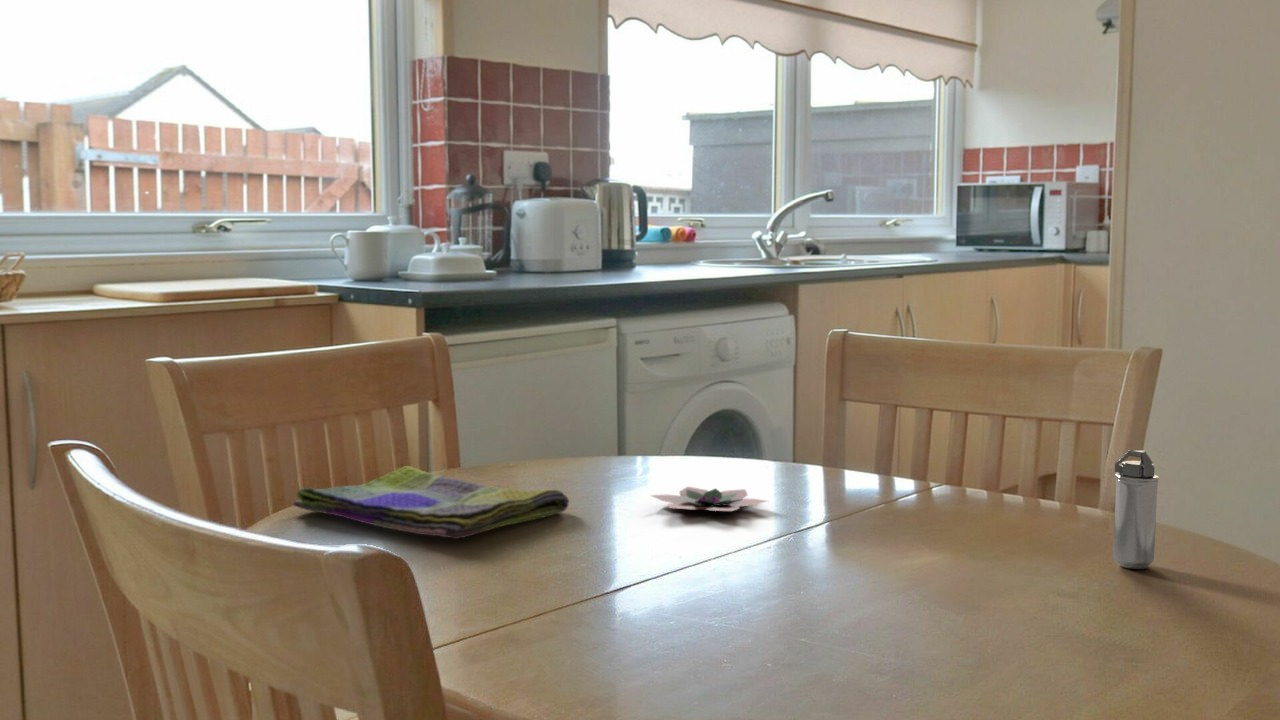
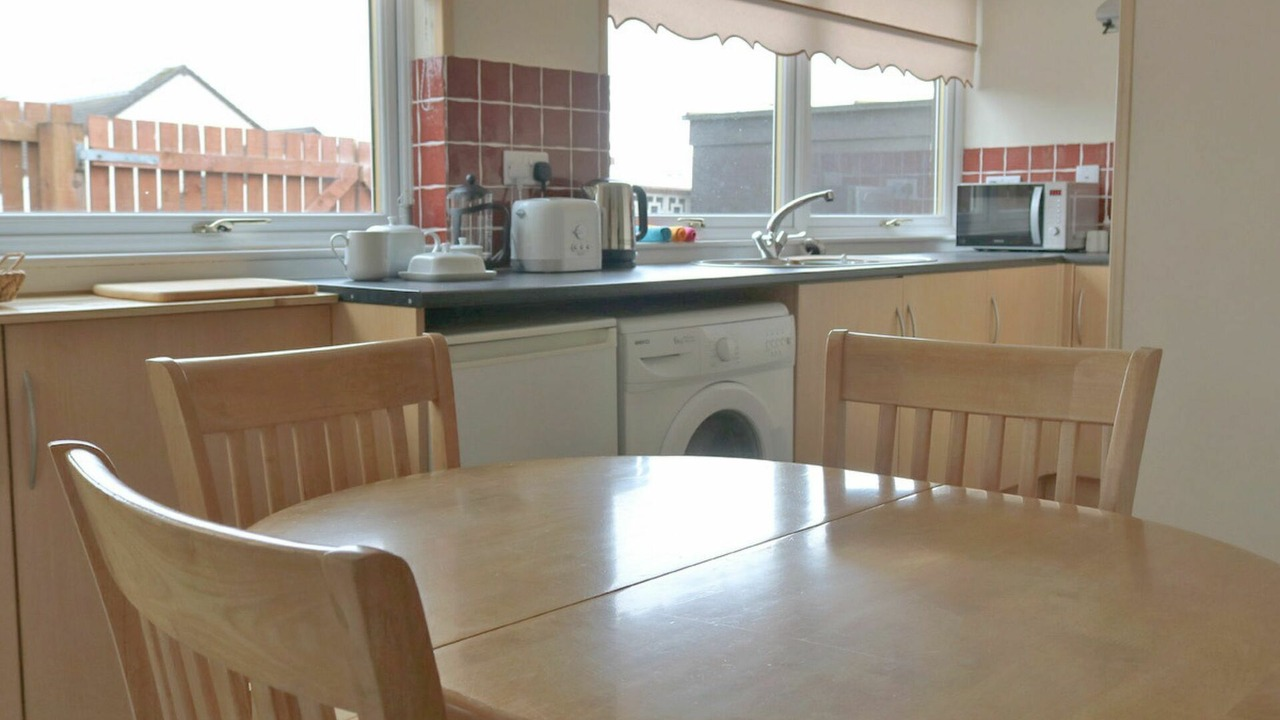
- dish towel [292,465,570,540]
- flower [649,486,769,512]
- shaker [1112,449,1160,570]
